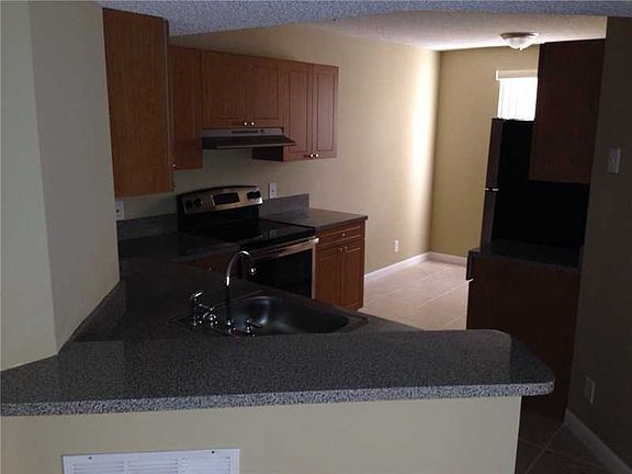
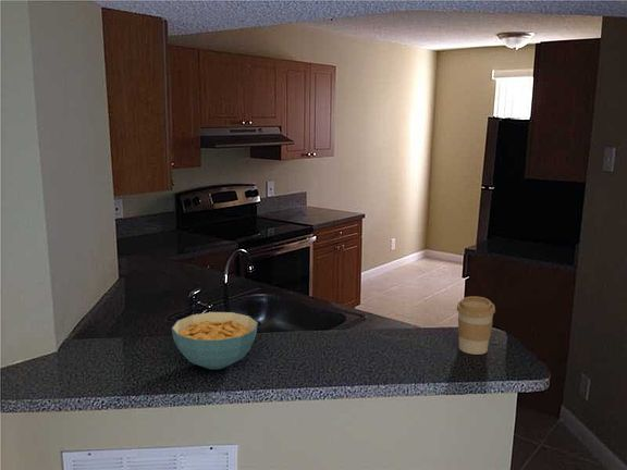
+ coffee cup [456,295,496,356]
+ cereal bowl [171,311,259,370]
